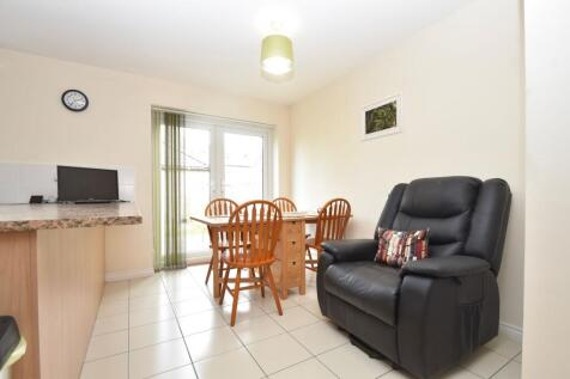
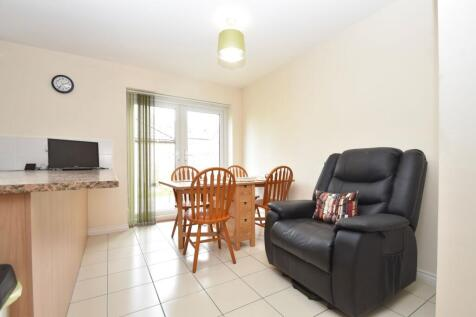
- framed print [359,90,405,142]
